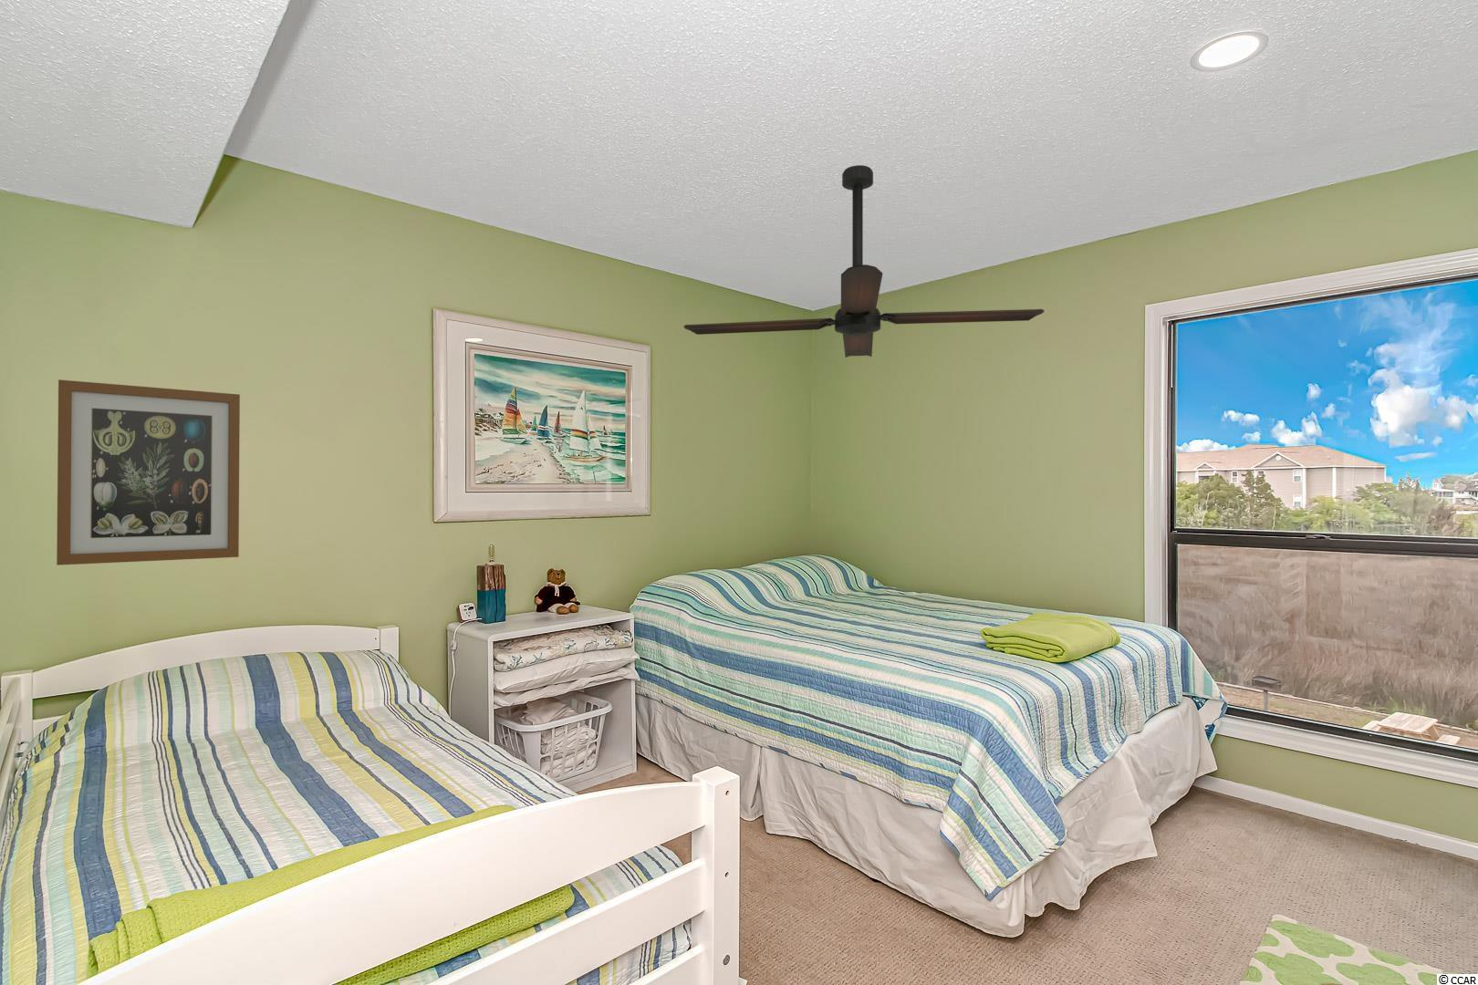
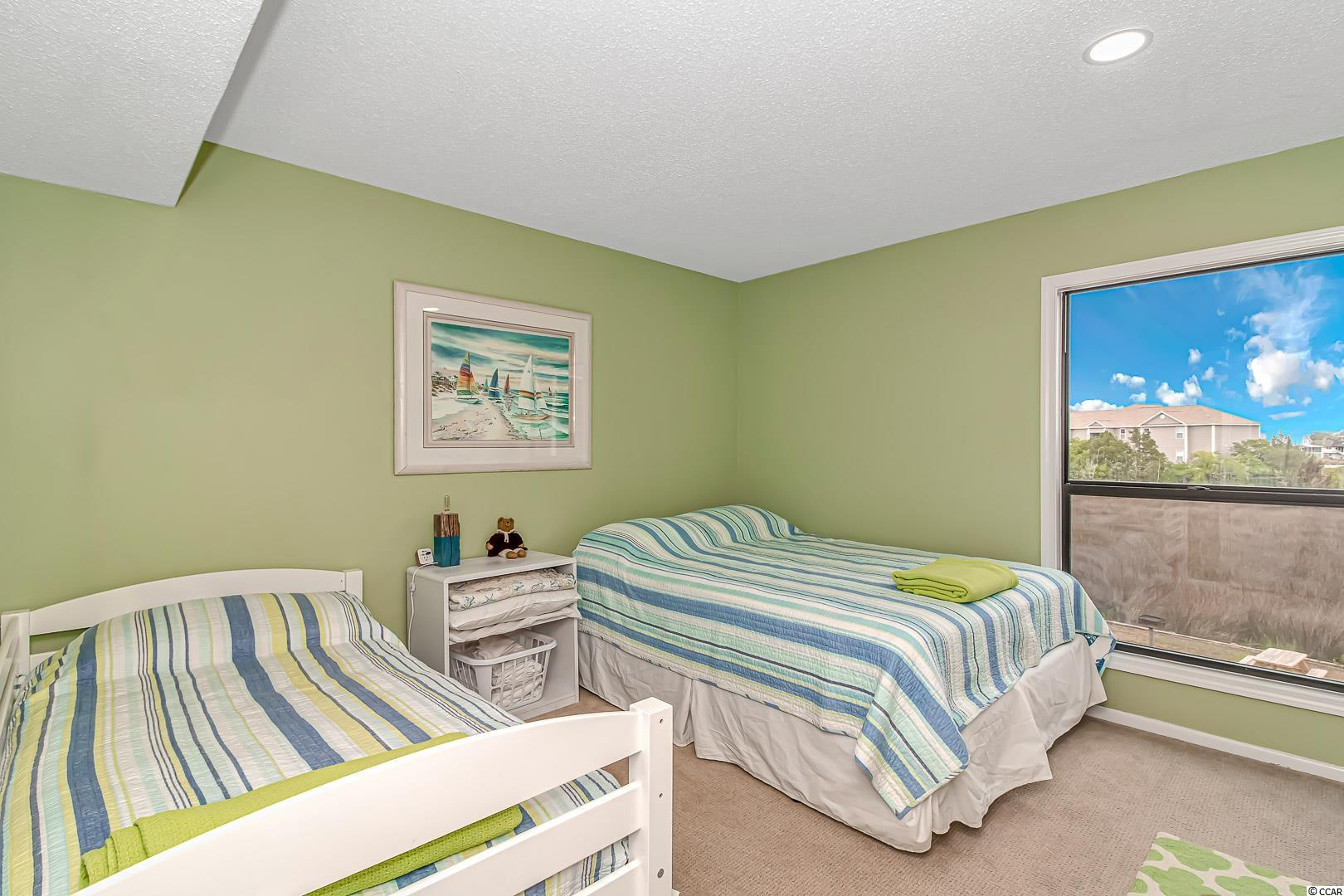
- wall art [56,378,241,566]
- ceiling fan [683,164,1046,358]
